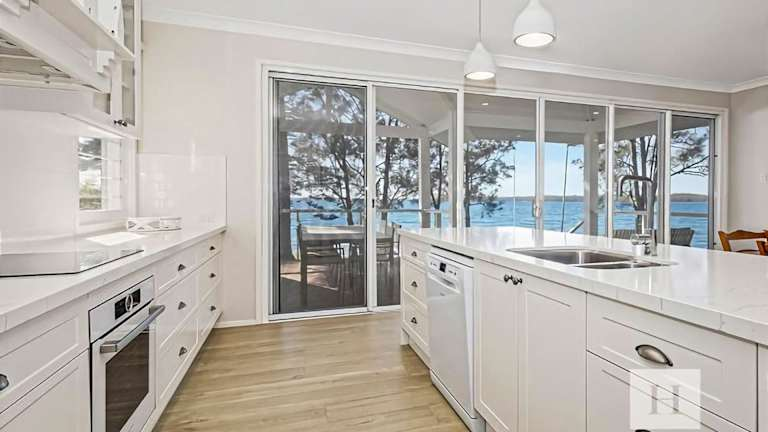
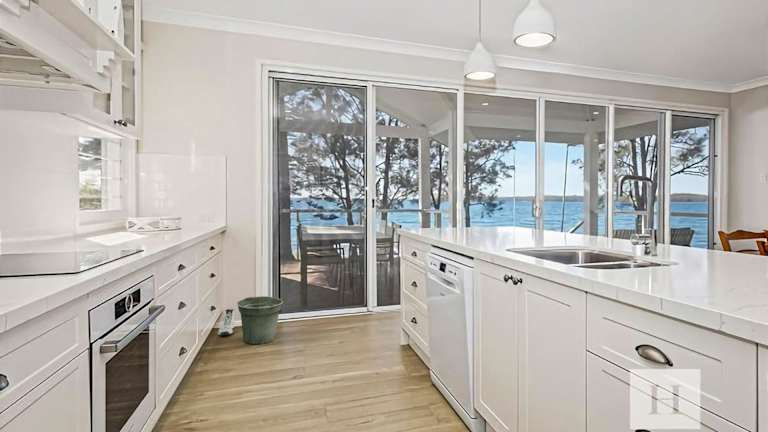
+ sneaker [217,308,236,336]
+ flower pot [236,295,284,345]
